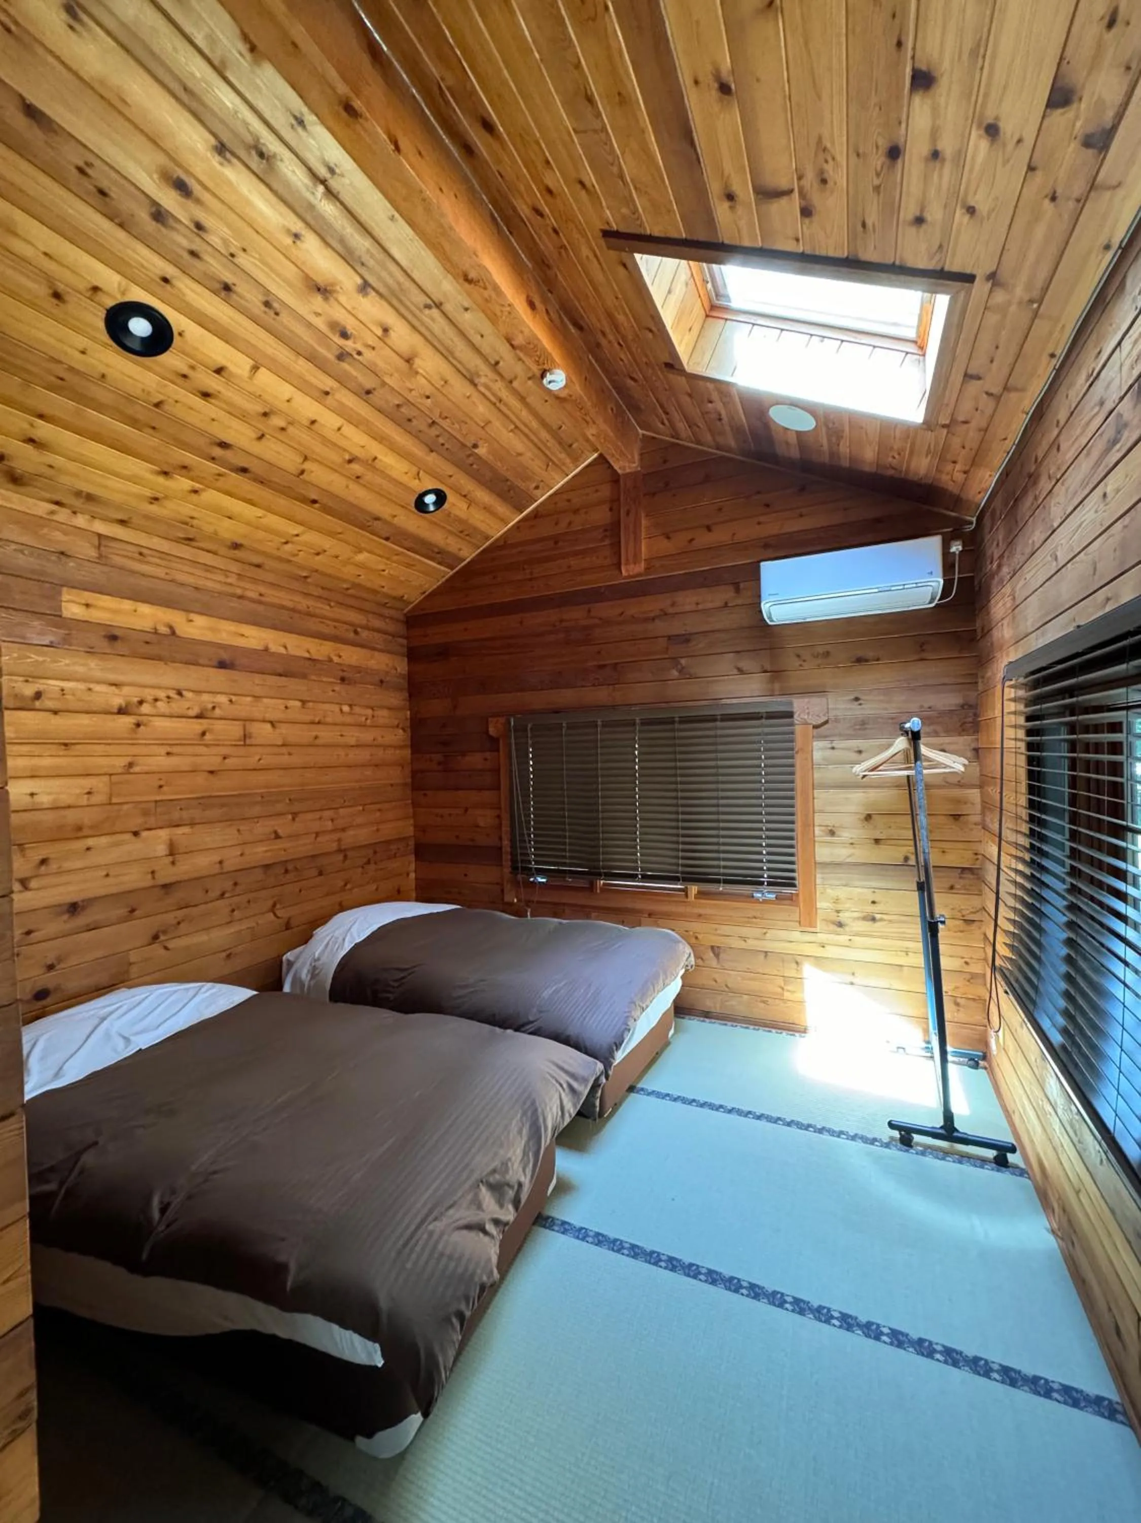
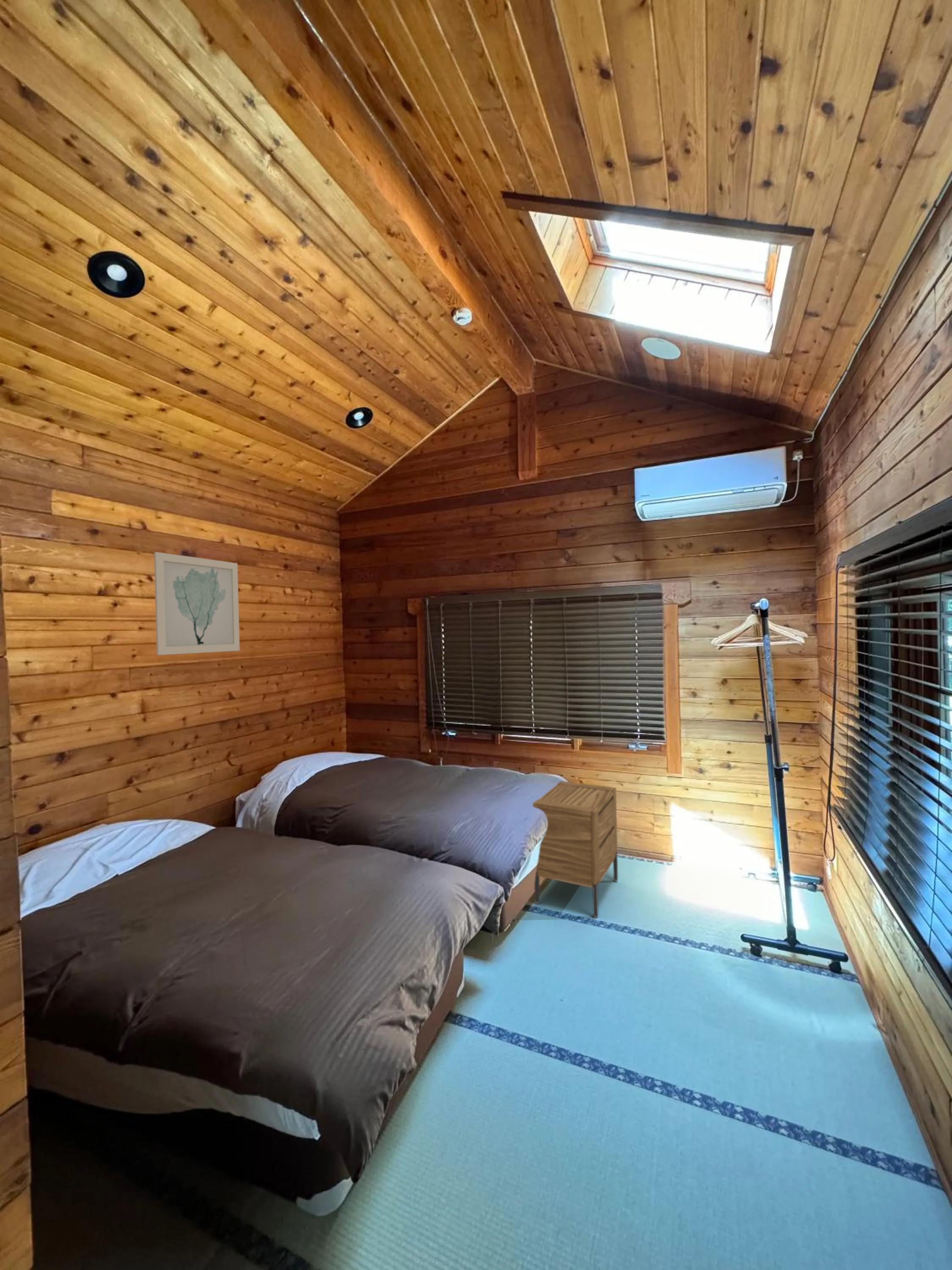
+ wall art [154,552,240,656]
+ nightstand [532,781,618,919]
